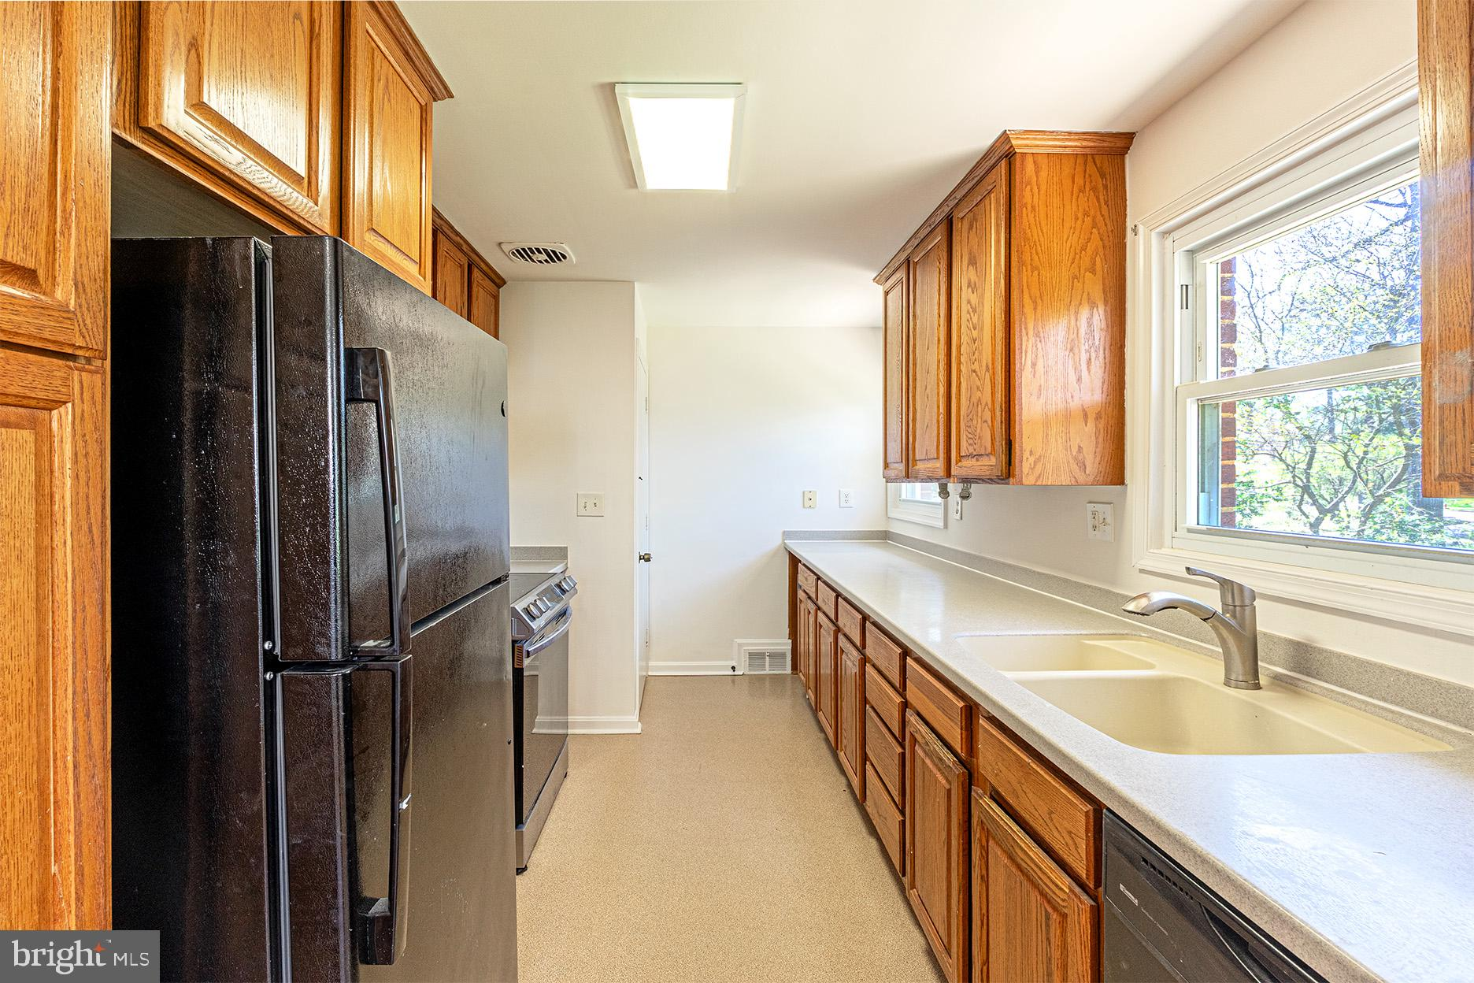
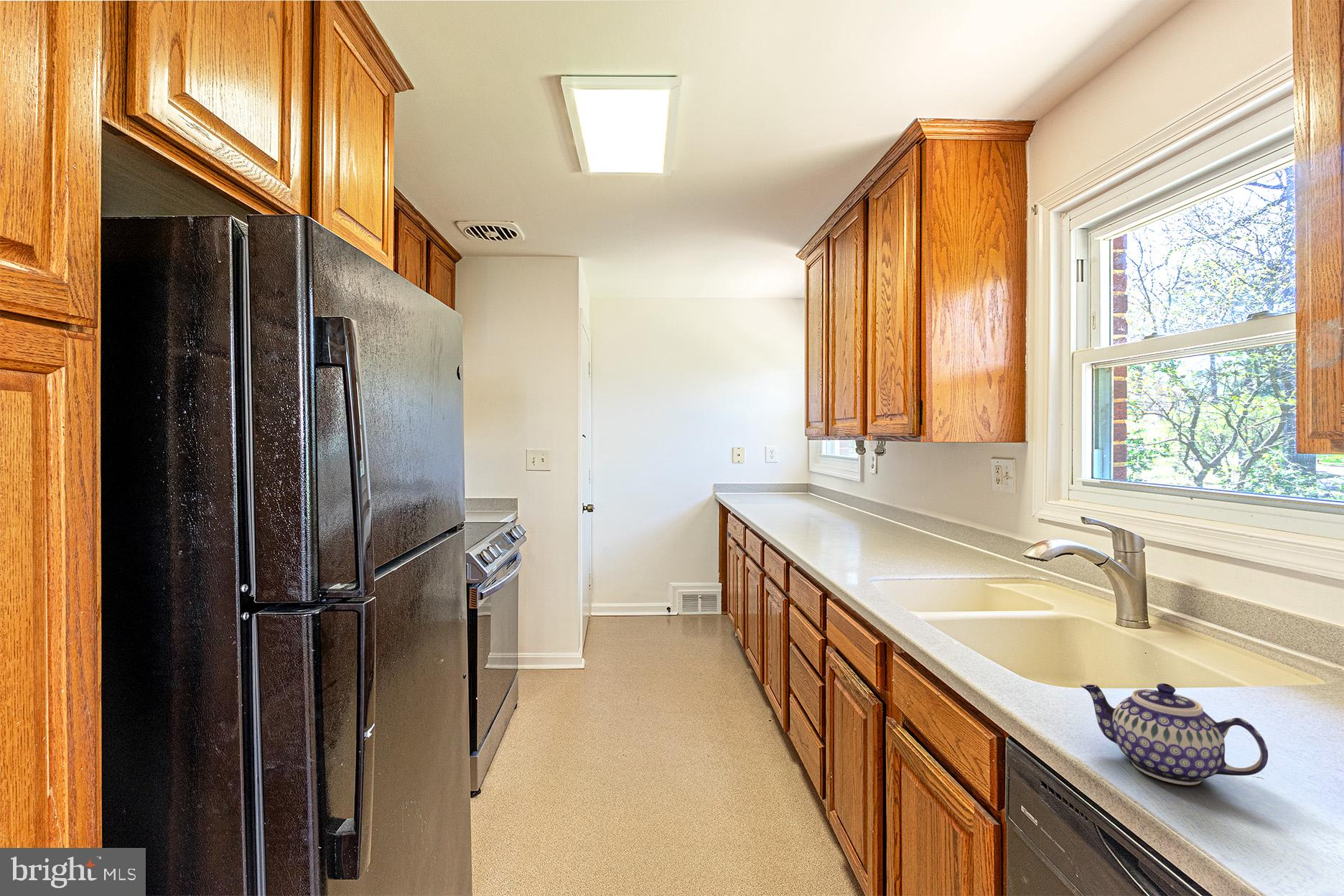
+ teapot [1080,683,1269,786]
